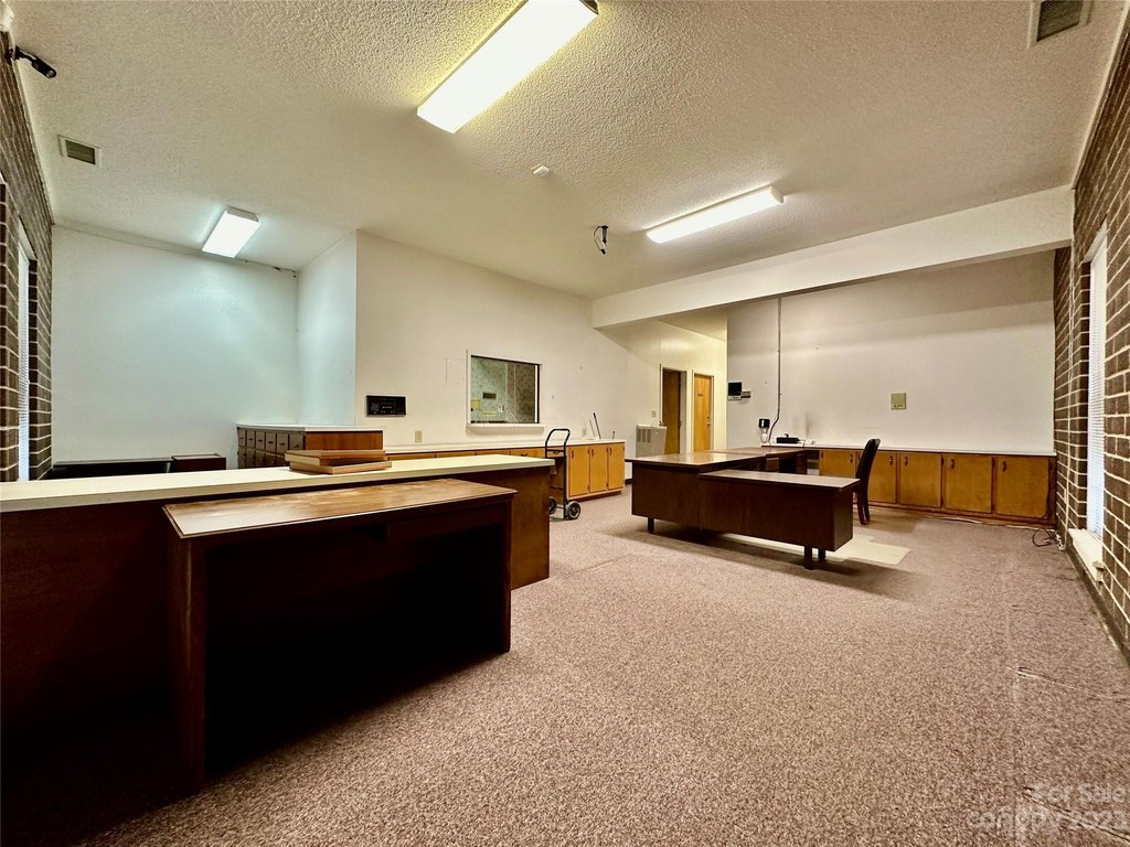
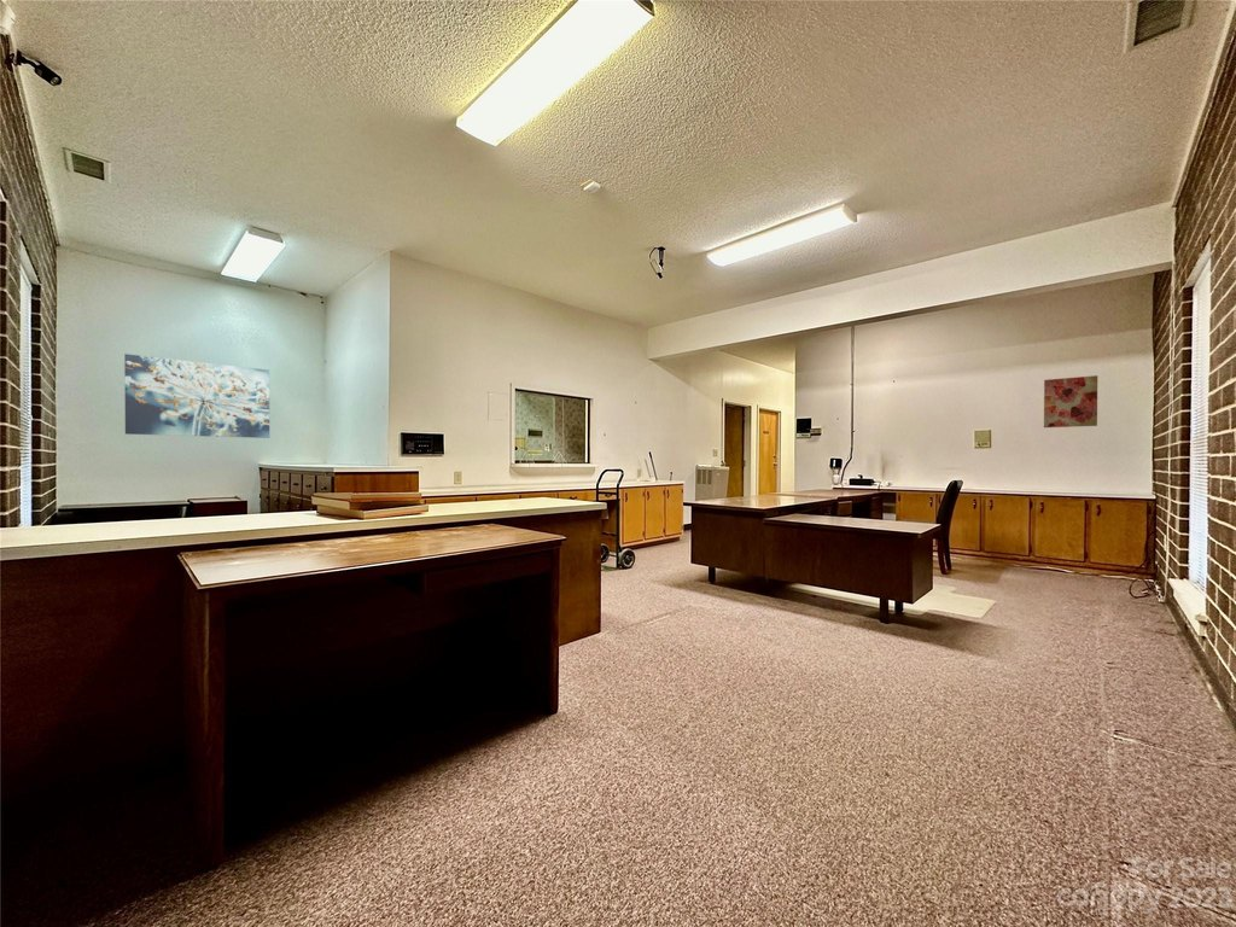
+ wall art [123,352,270,439]
+ wall art [1043,374,1098,428]
